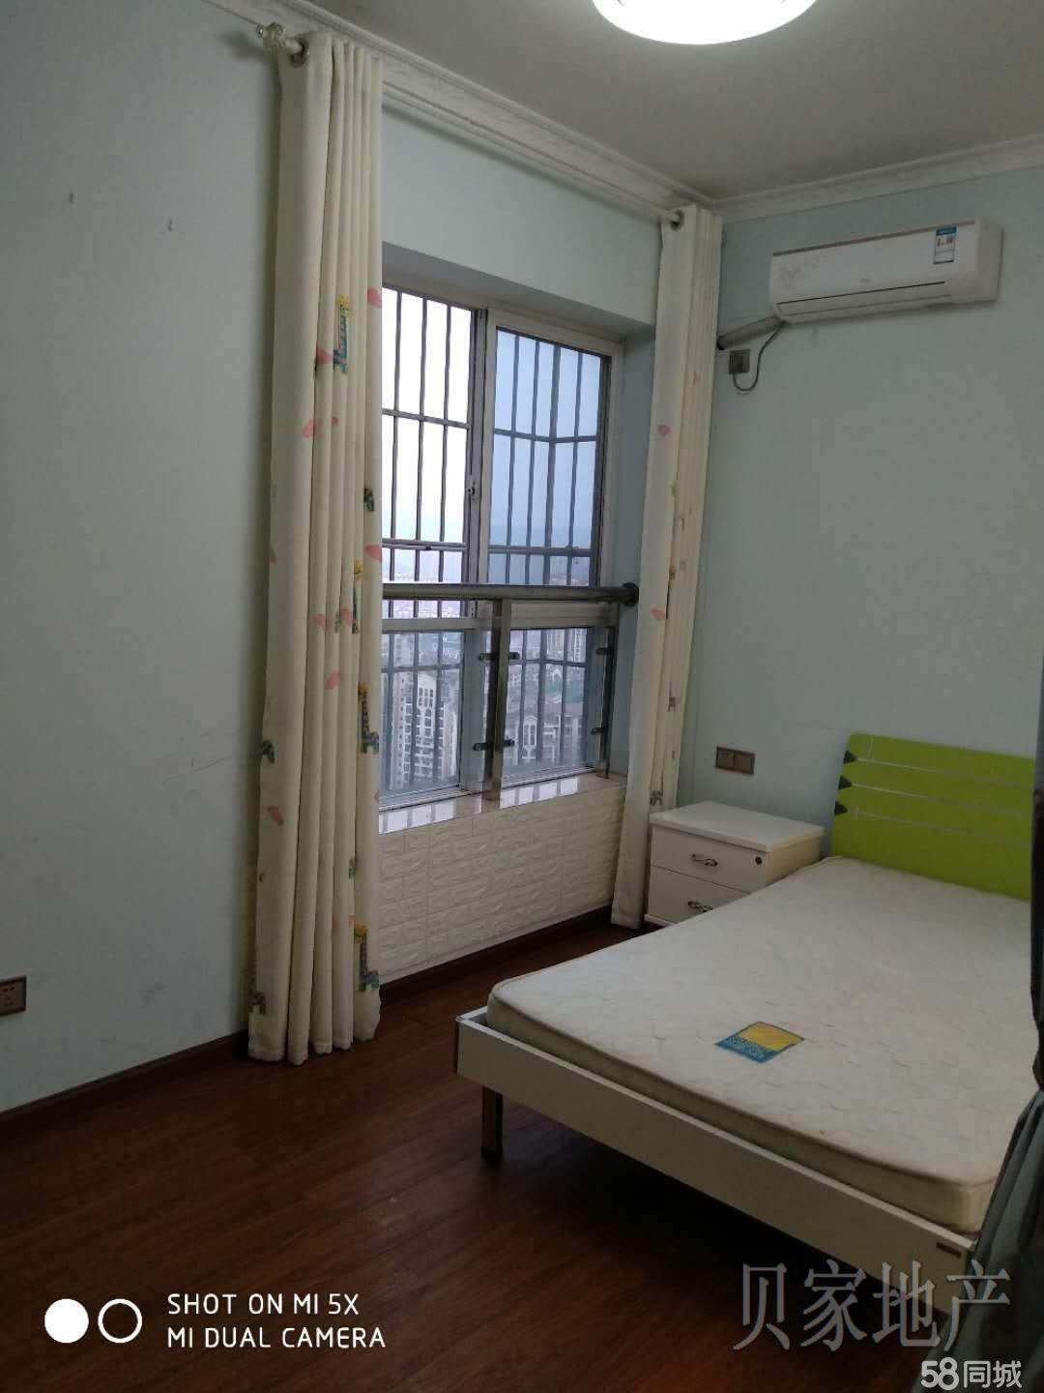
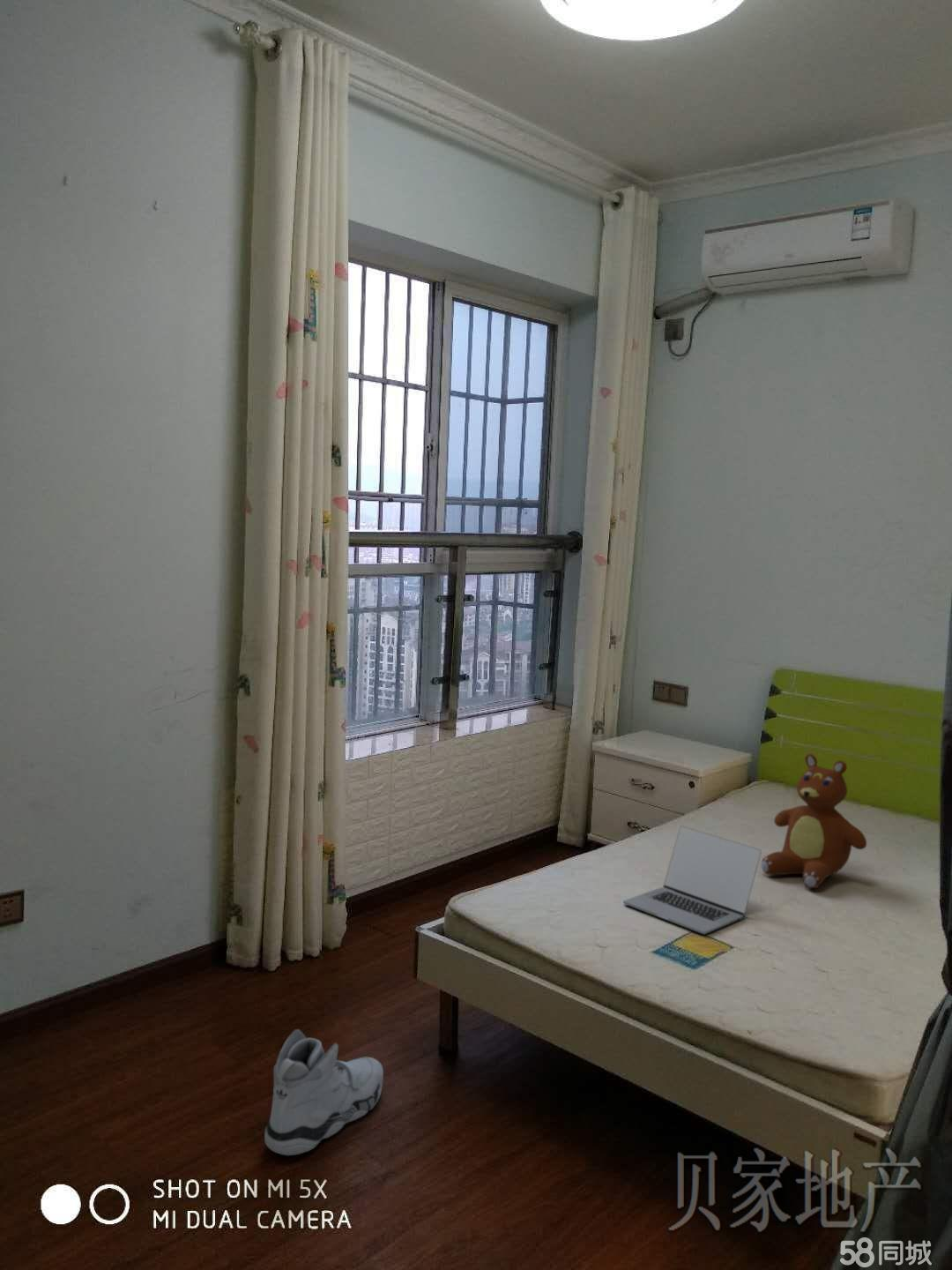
+ sneaker [264,1028,384,1156]
+ teddy bear [760,753,867,889]
+ laptop [622,825,762,936]
